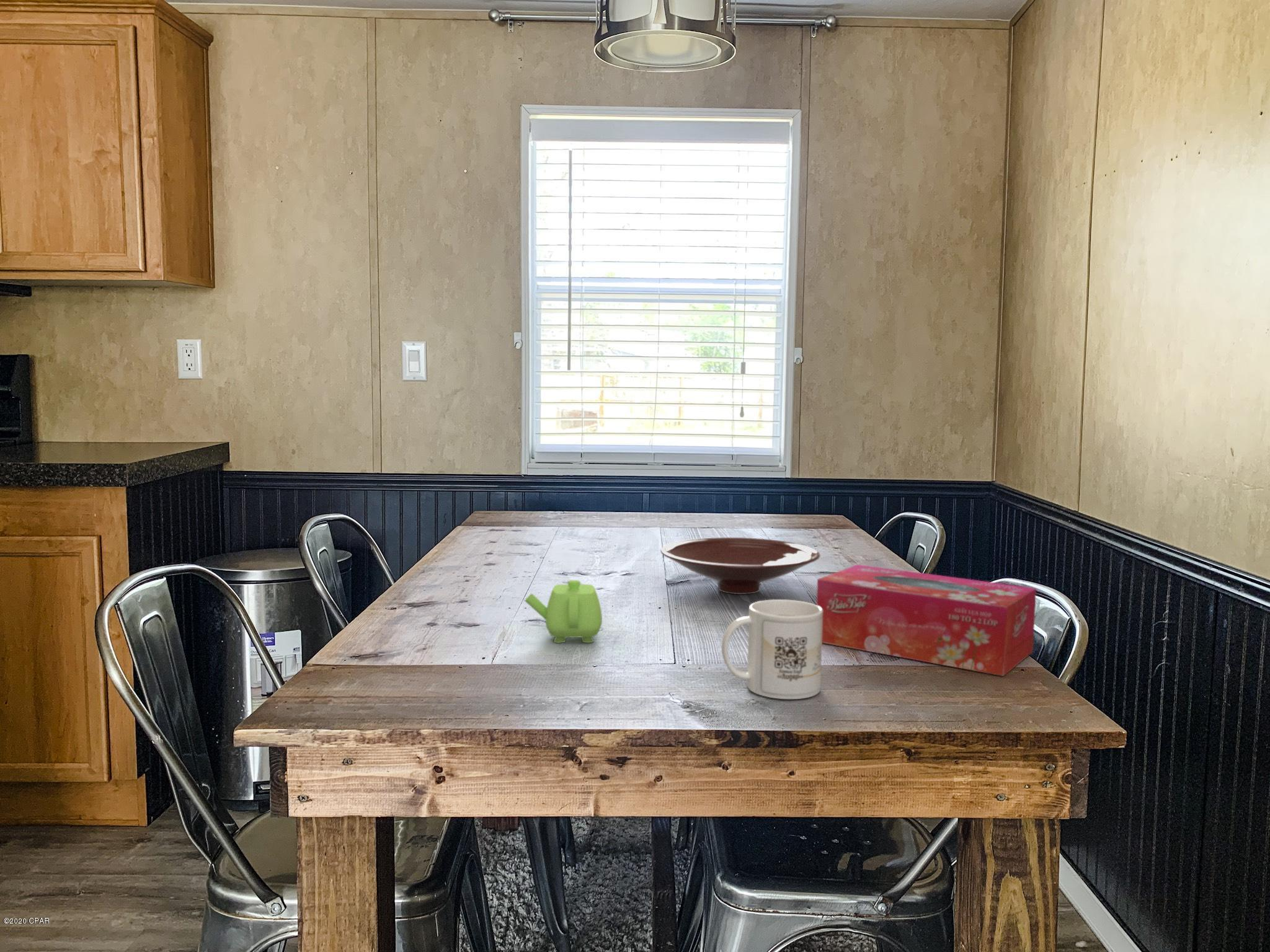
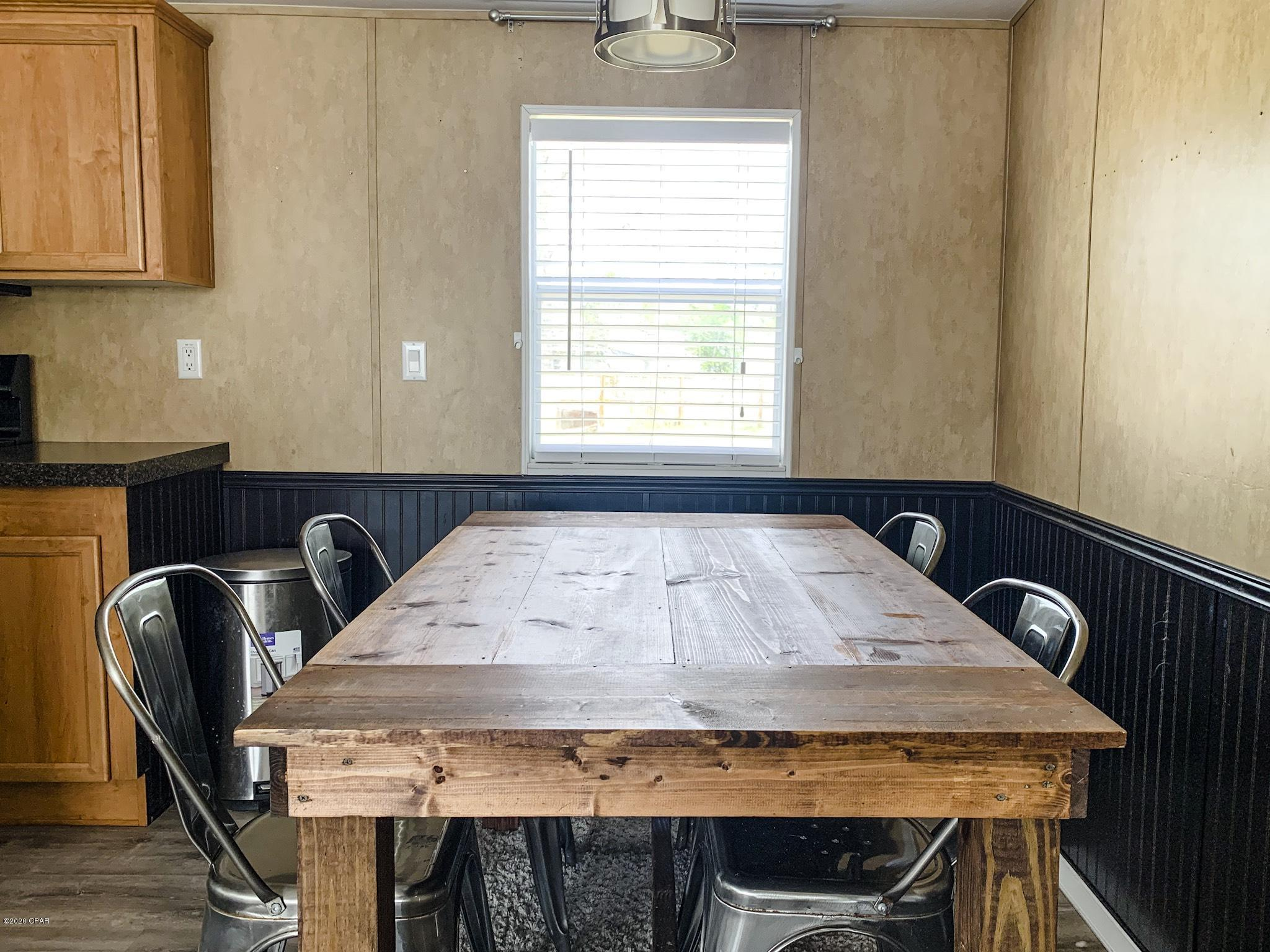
- tissue box [816,564,1037,677]
- bowl [660,537,821,595]
- mug [721,599,823,700]
- teapot [524,580,603,643]
